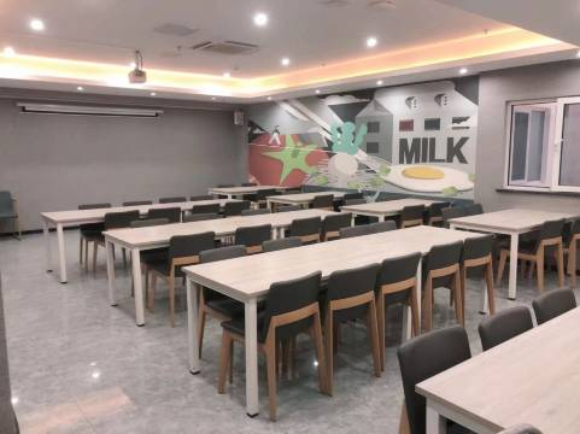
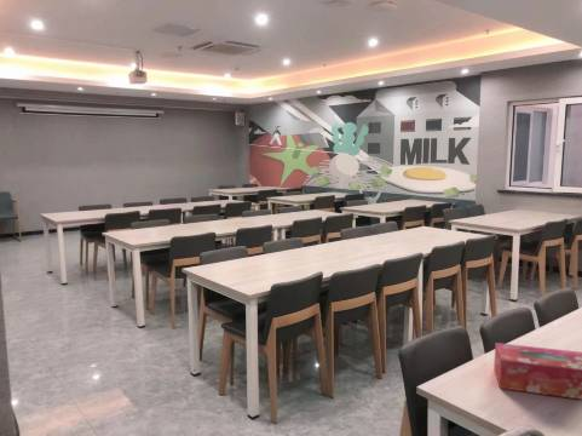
+ tissue box [492,342,582,401]
